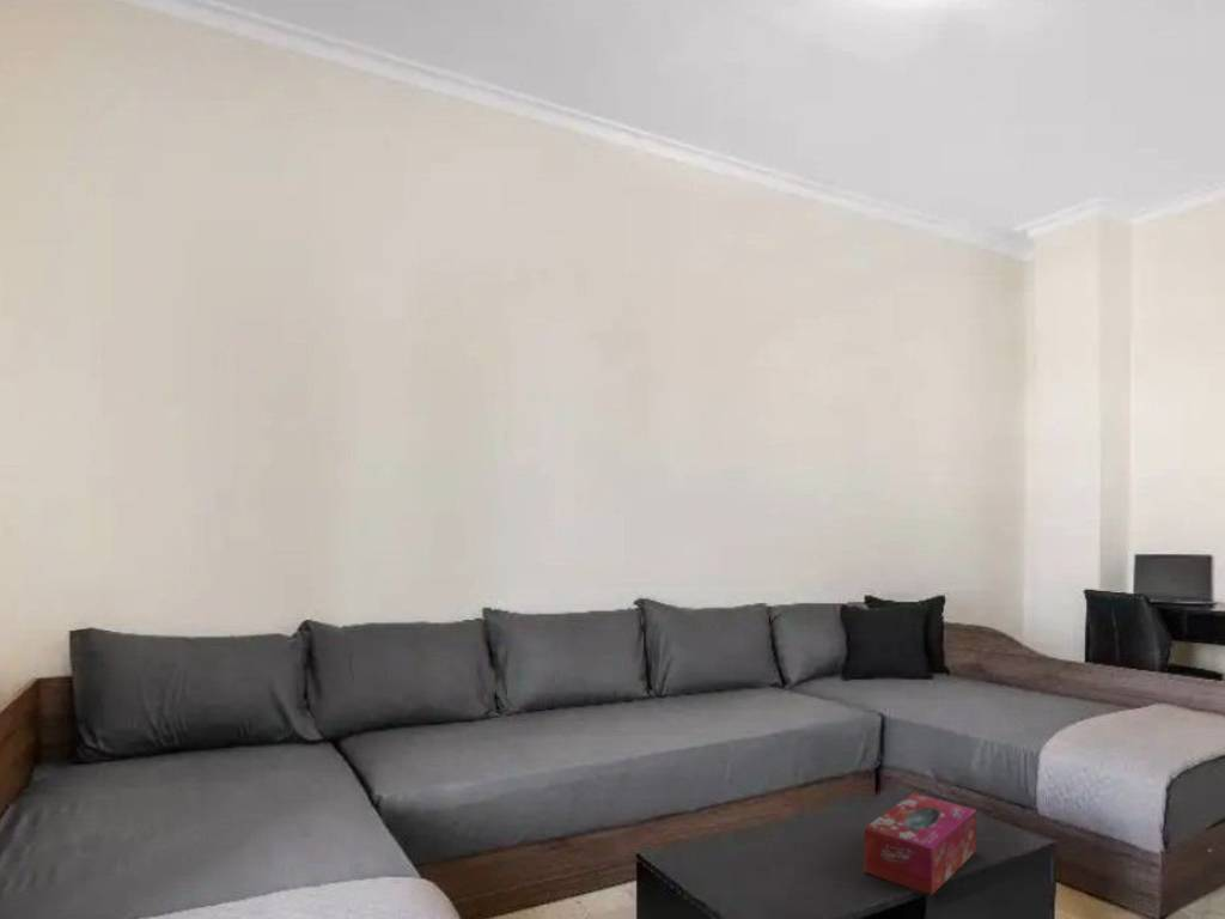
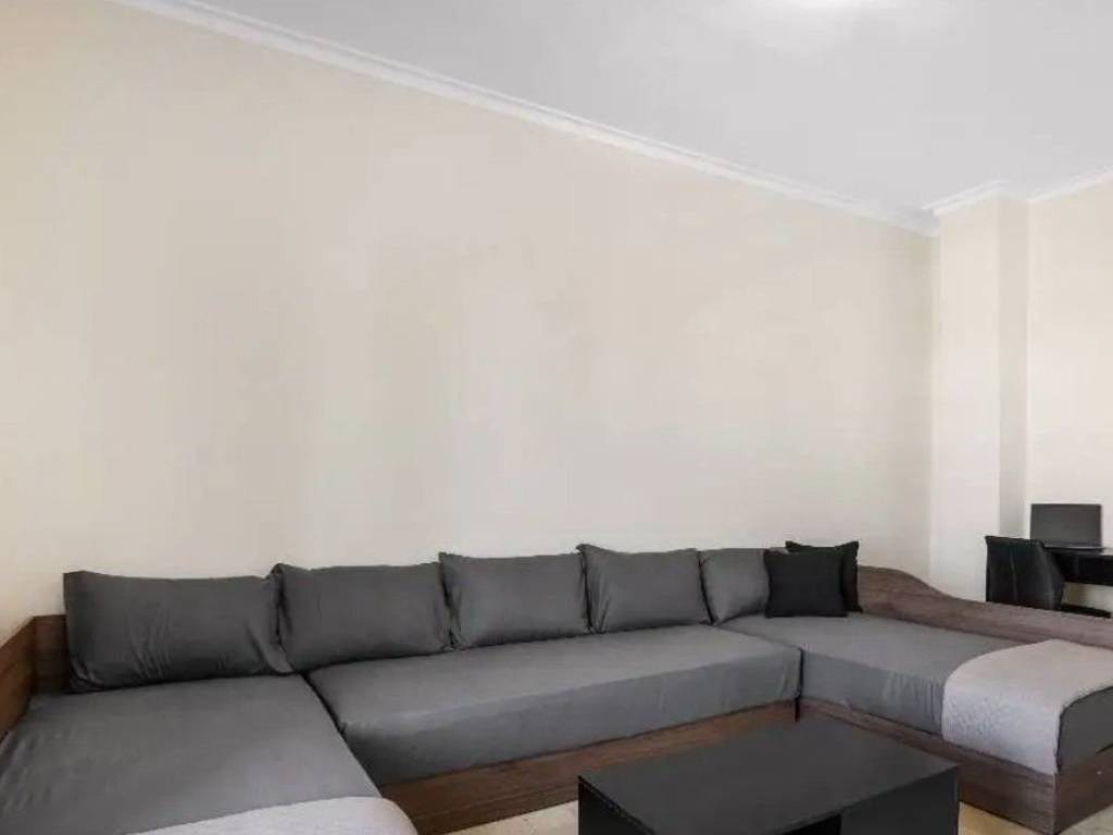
- tissue box [863,792,977,896]
